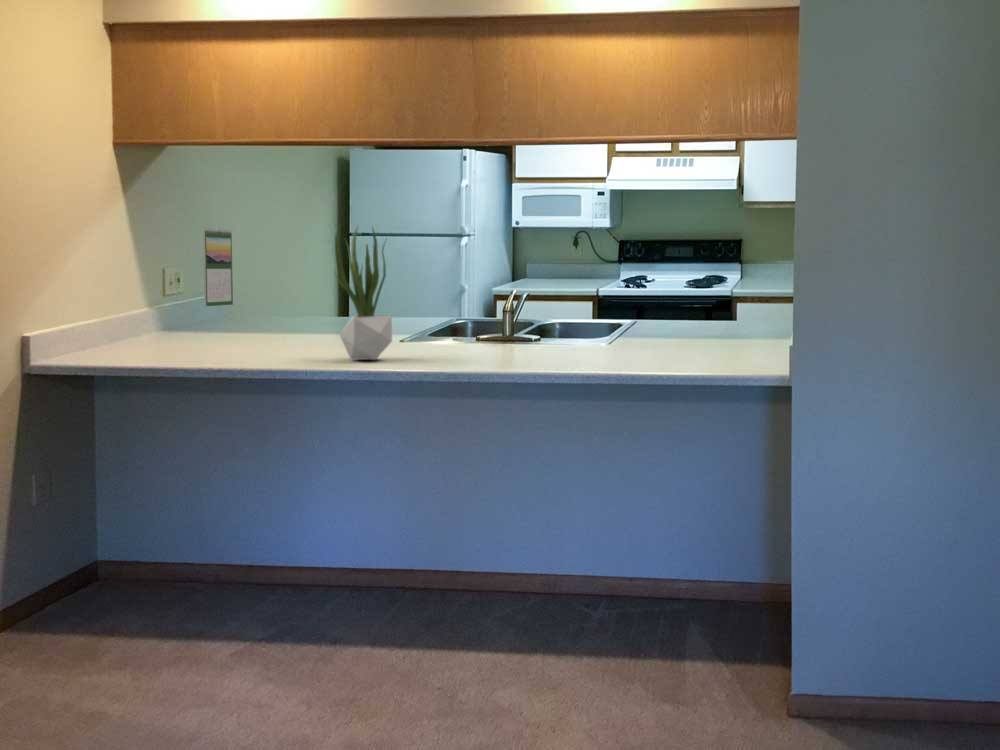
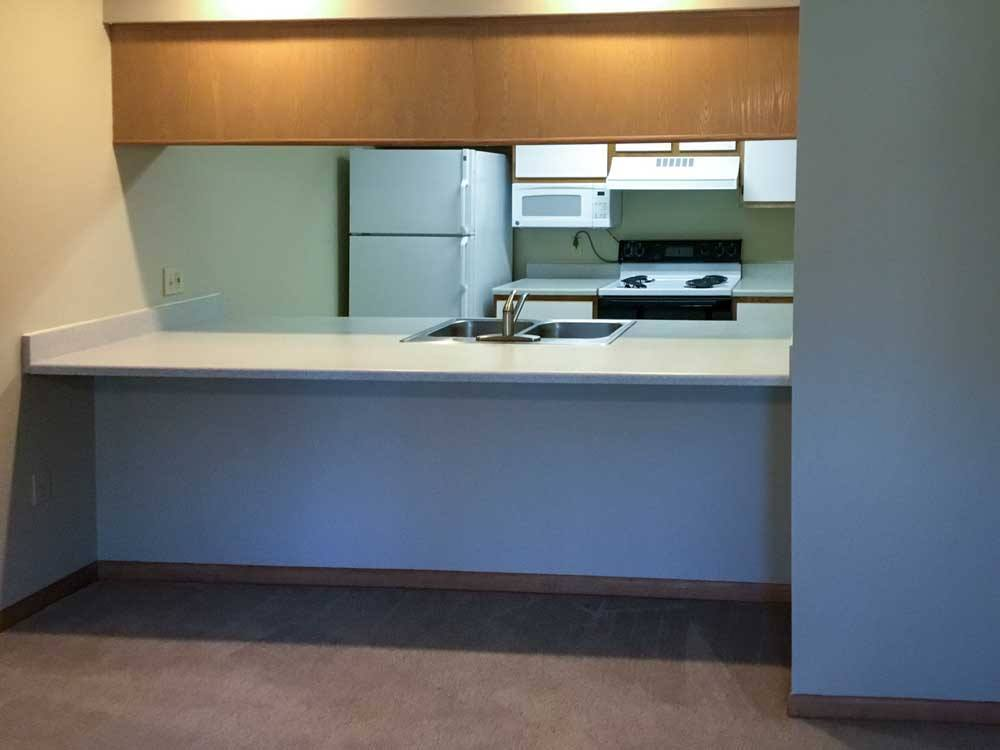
- calendar [202,227,234,307]
- potted plant [333,222,393,361]
